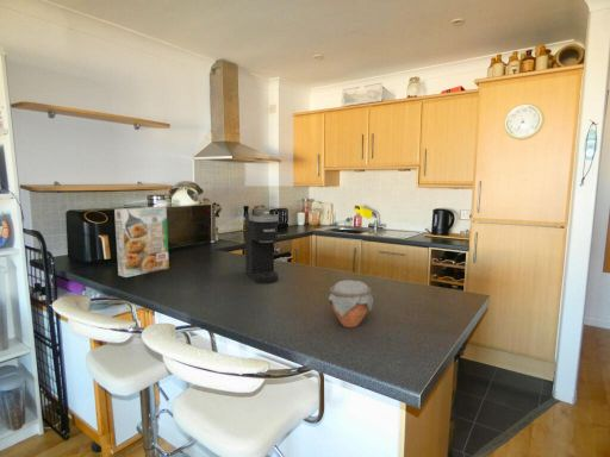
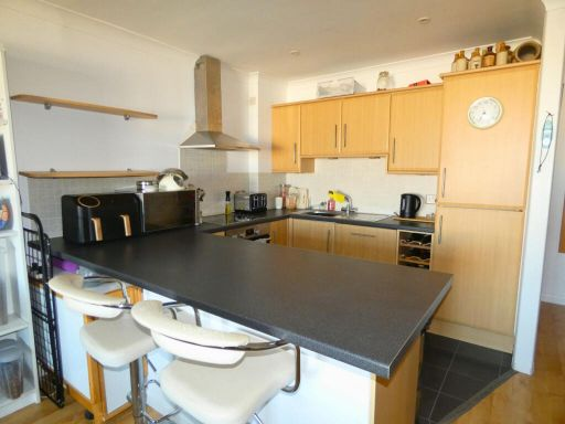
- jar [328,278,374,328]
- coffee maker [244,213,280,284]
- cereal box [113,206,170,278]
